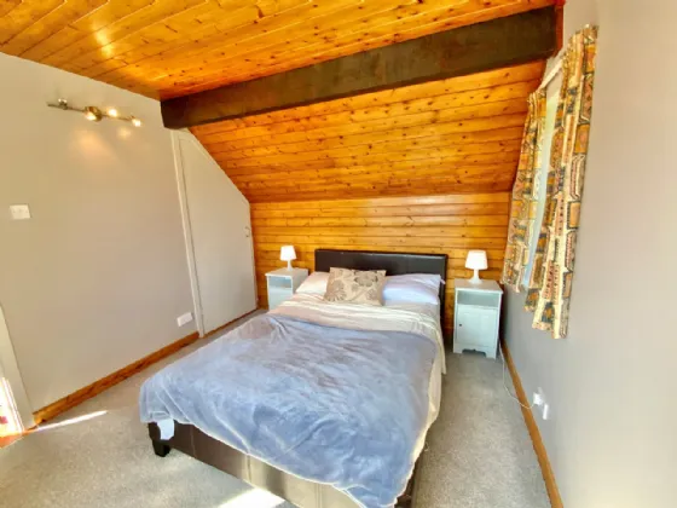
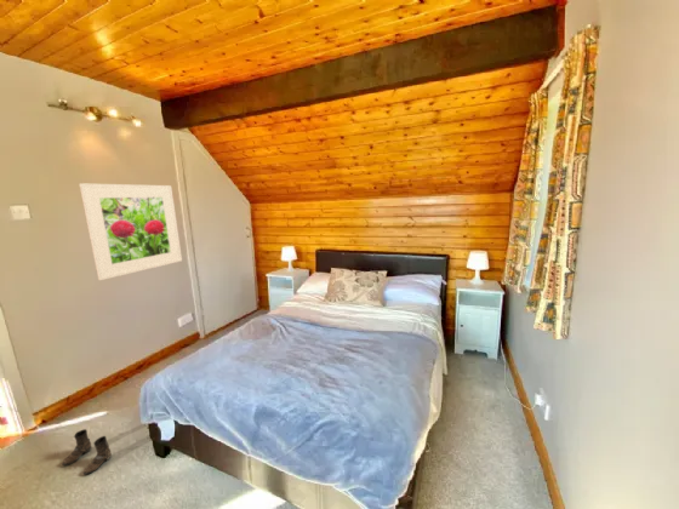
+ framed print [79,182,183,281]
+ boots [61,428,113,475]
